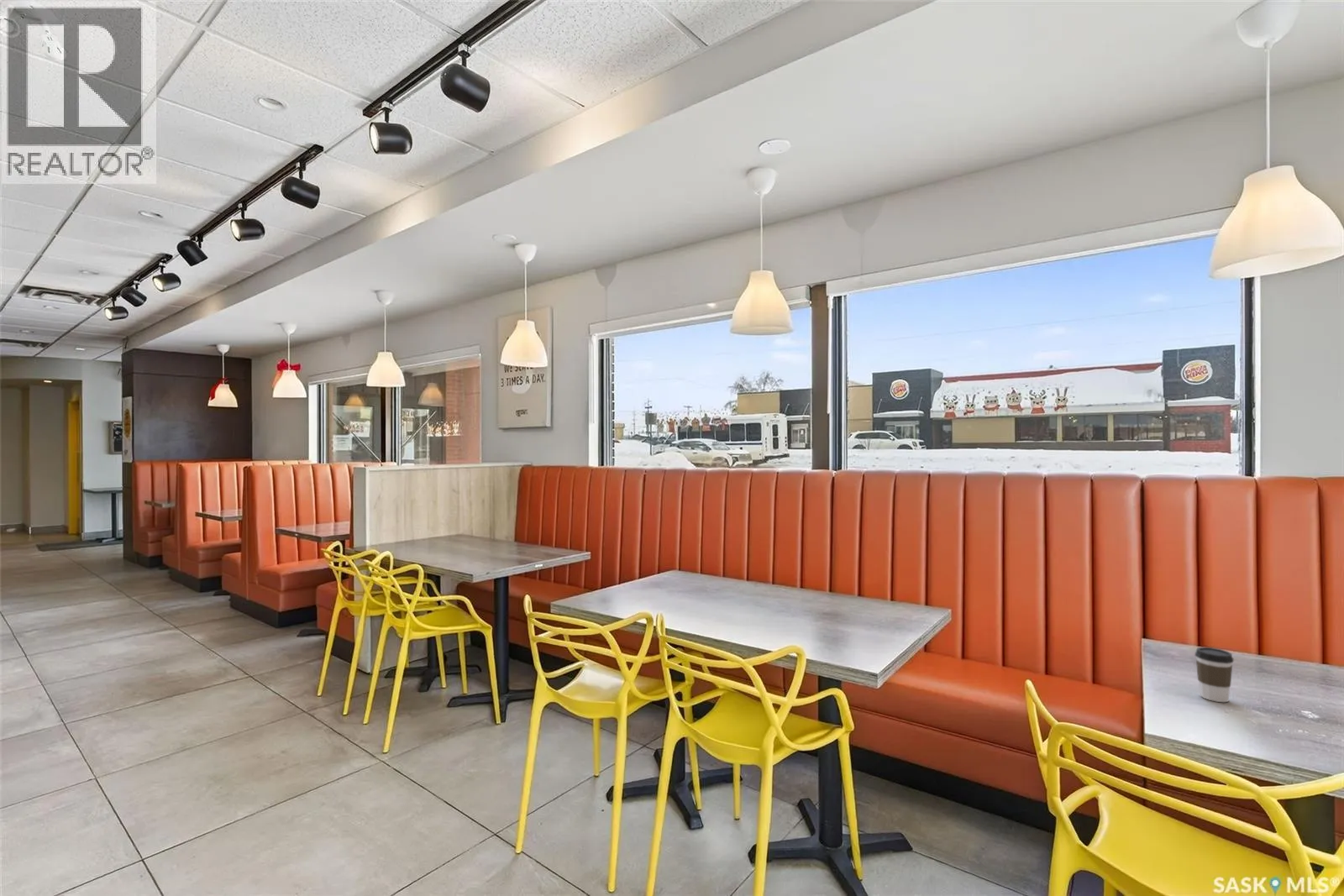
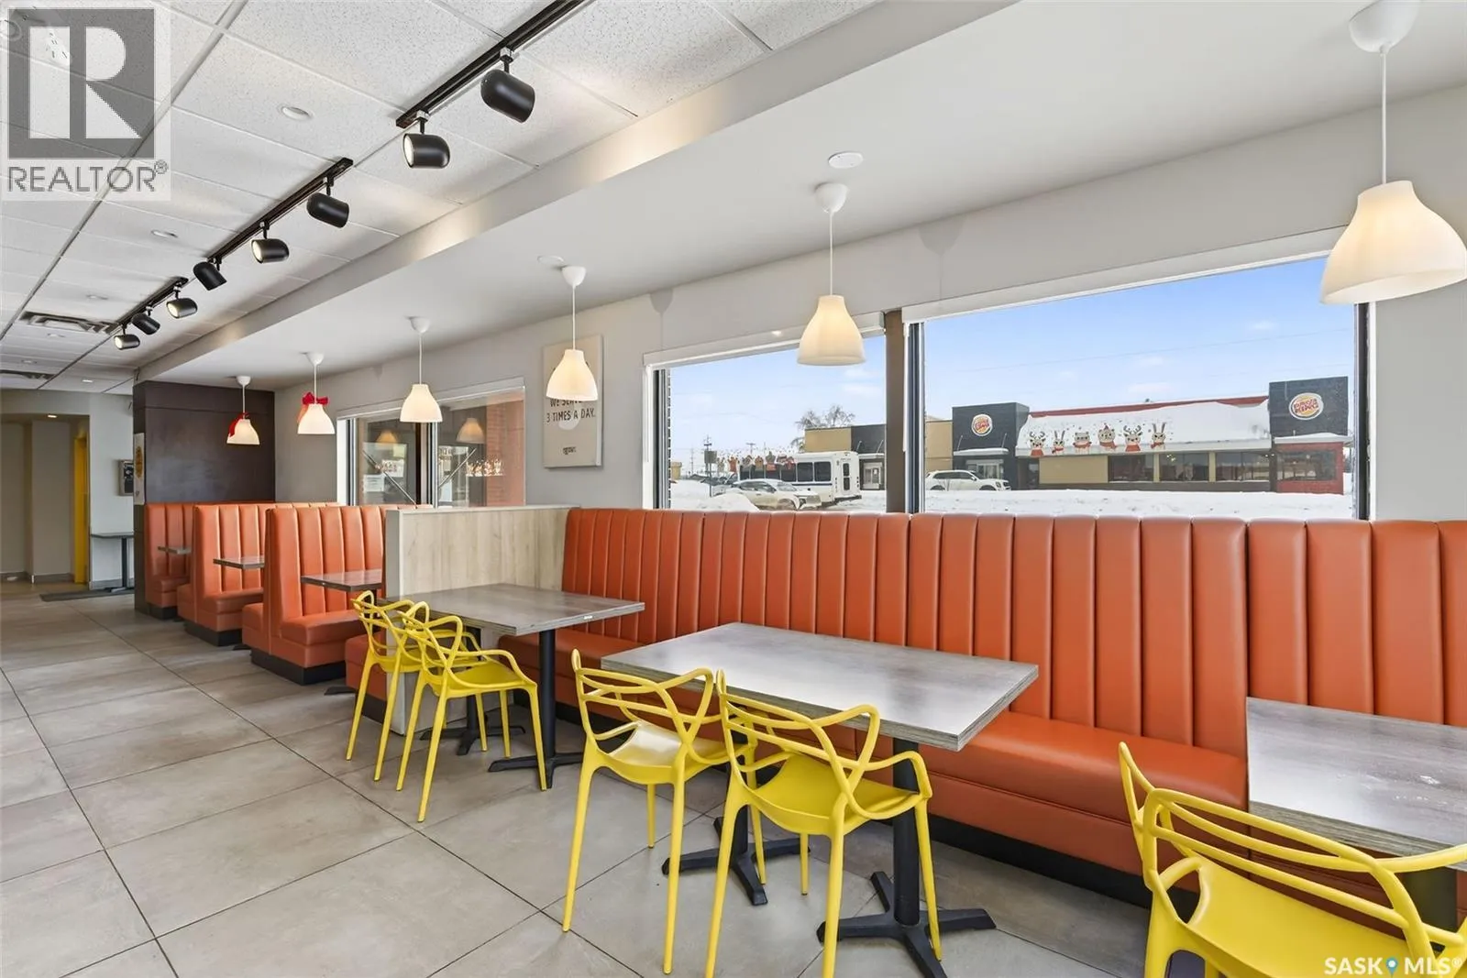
- coffee cup [1194,647,1235,703]
